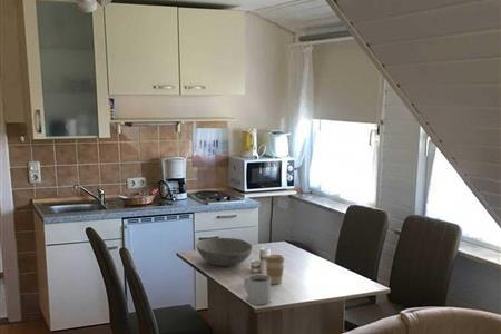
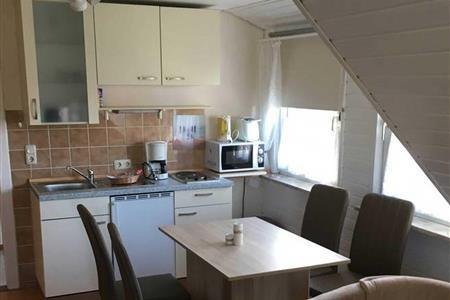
- mug [243,273,272,306]
- coffee cup [264,254,286,285]
- bowl [195,237,254,267]
